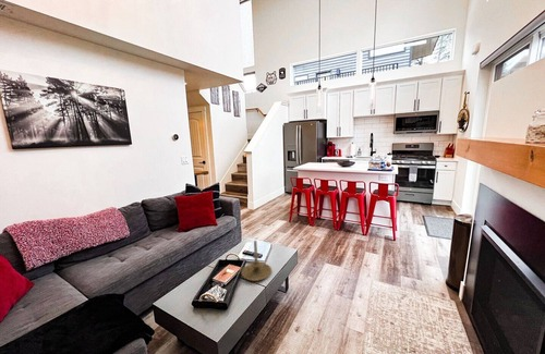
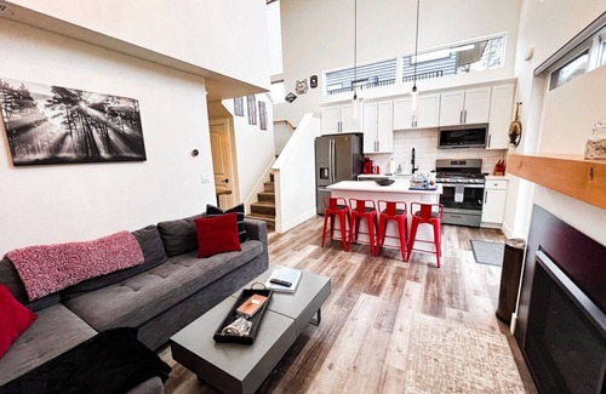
- candle holder [240,240,272,282]
